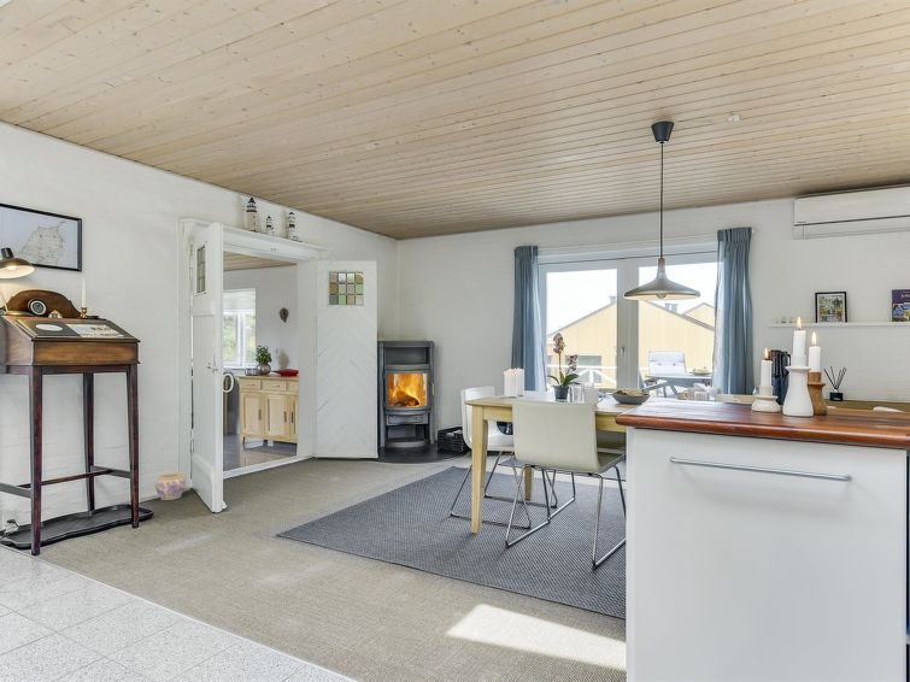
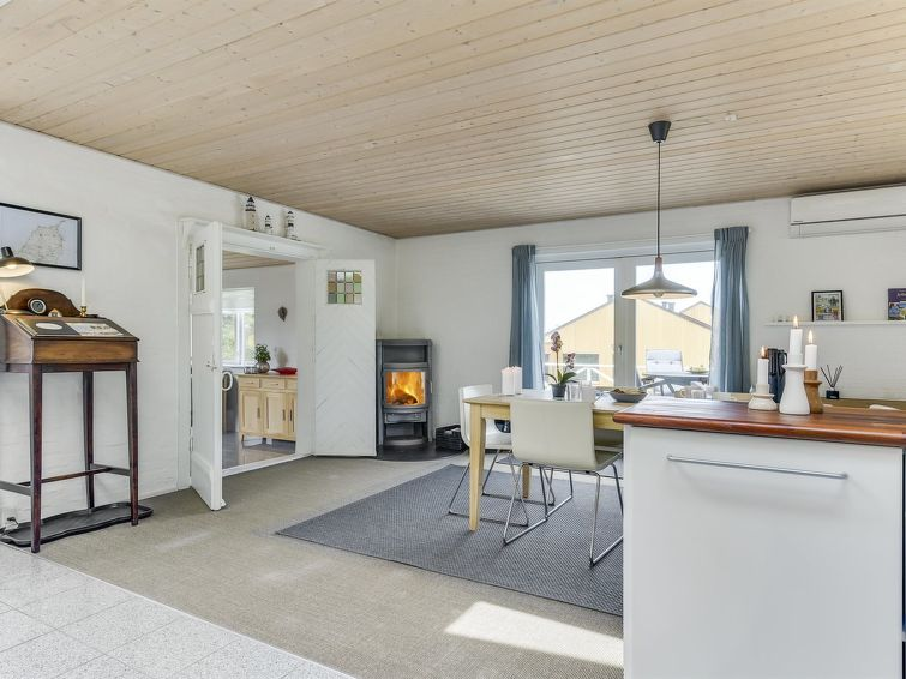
- planter [154,471,187,501]
